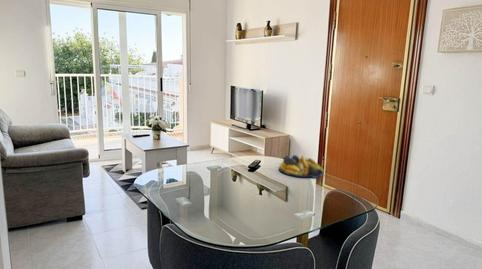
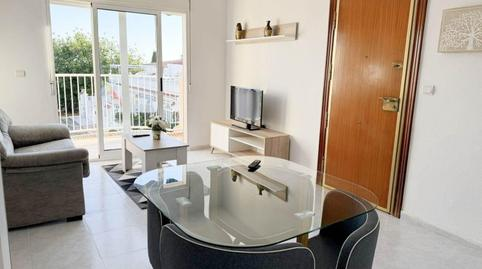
- fruit bowl [278,154,325,179]
